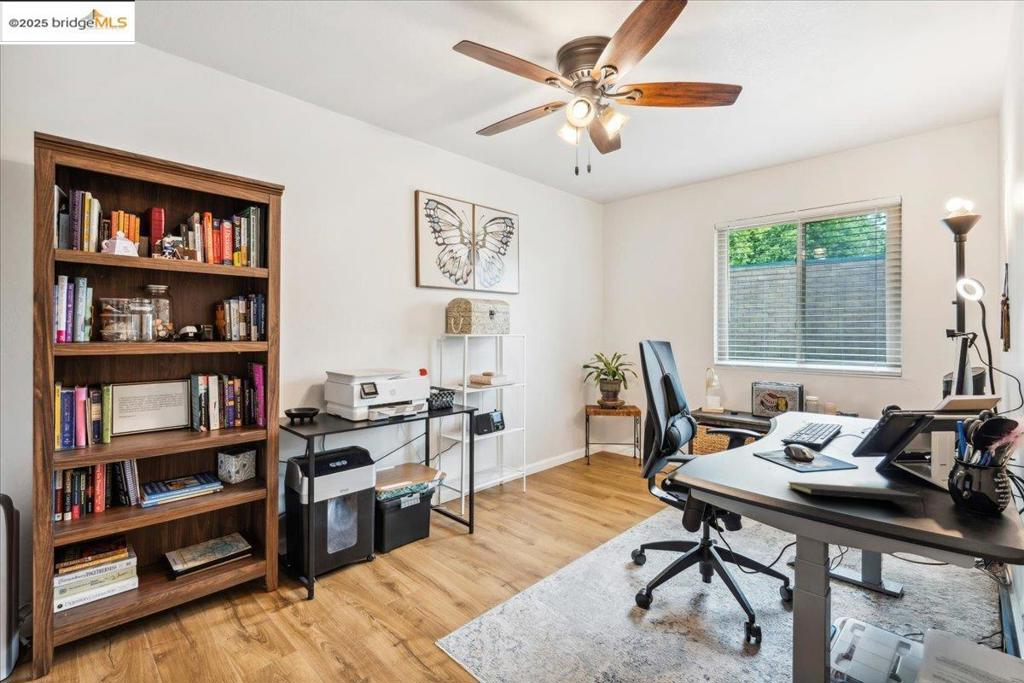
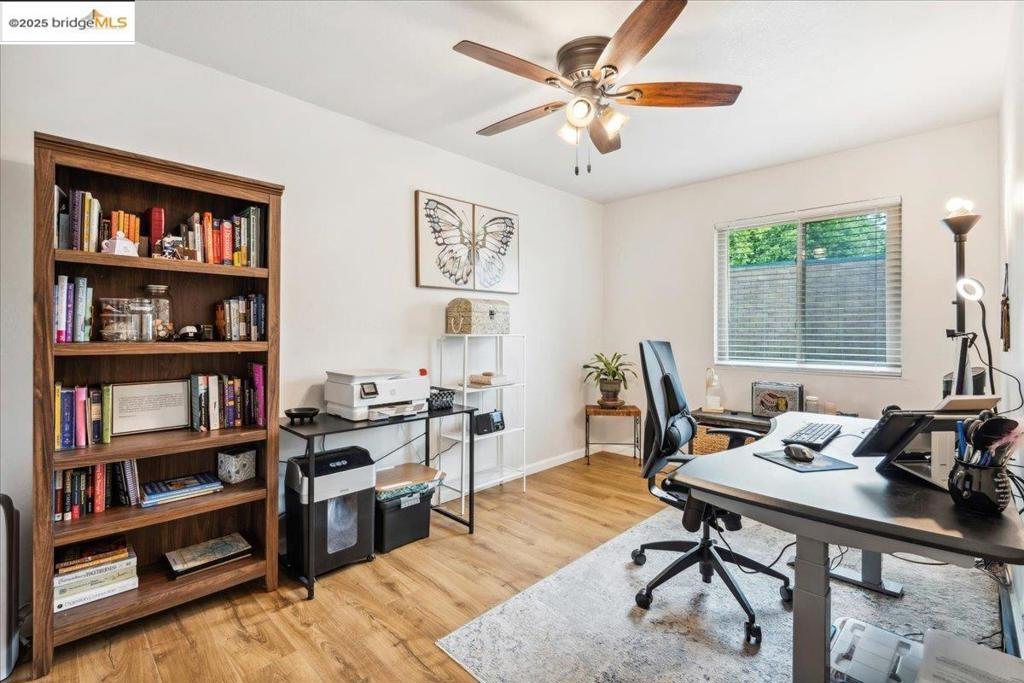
- notepad [787,481,928,518]
